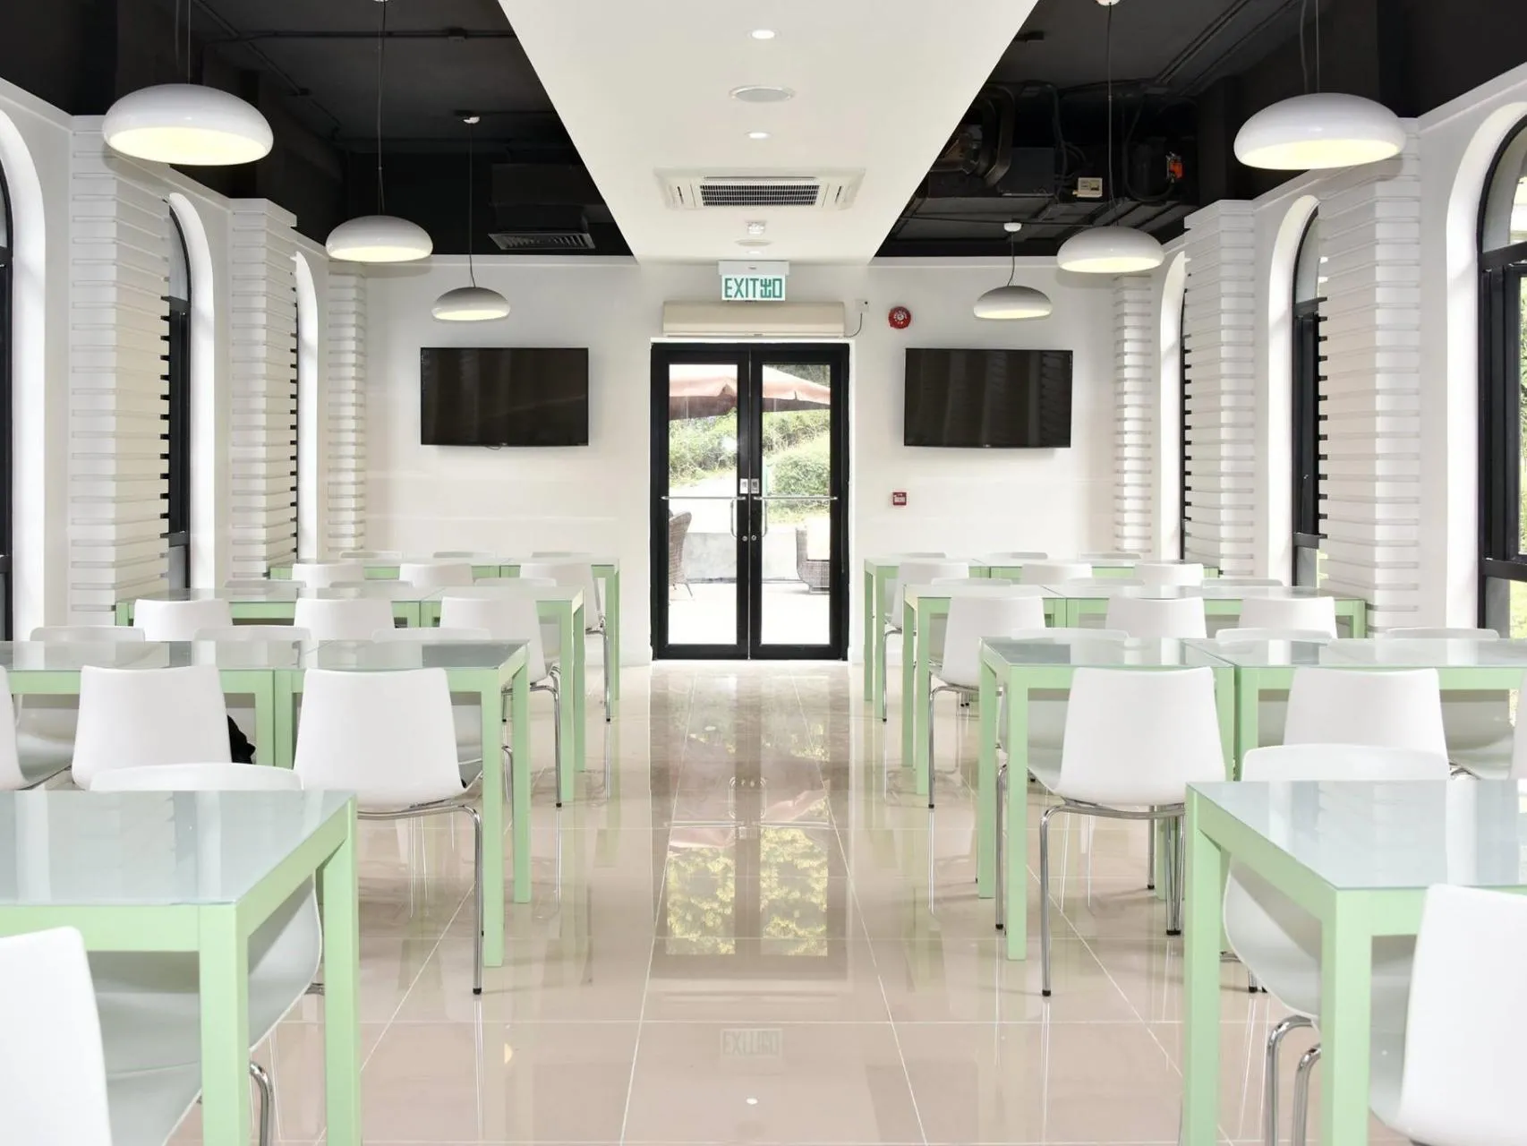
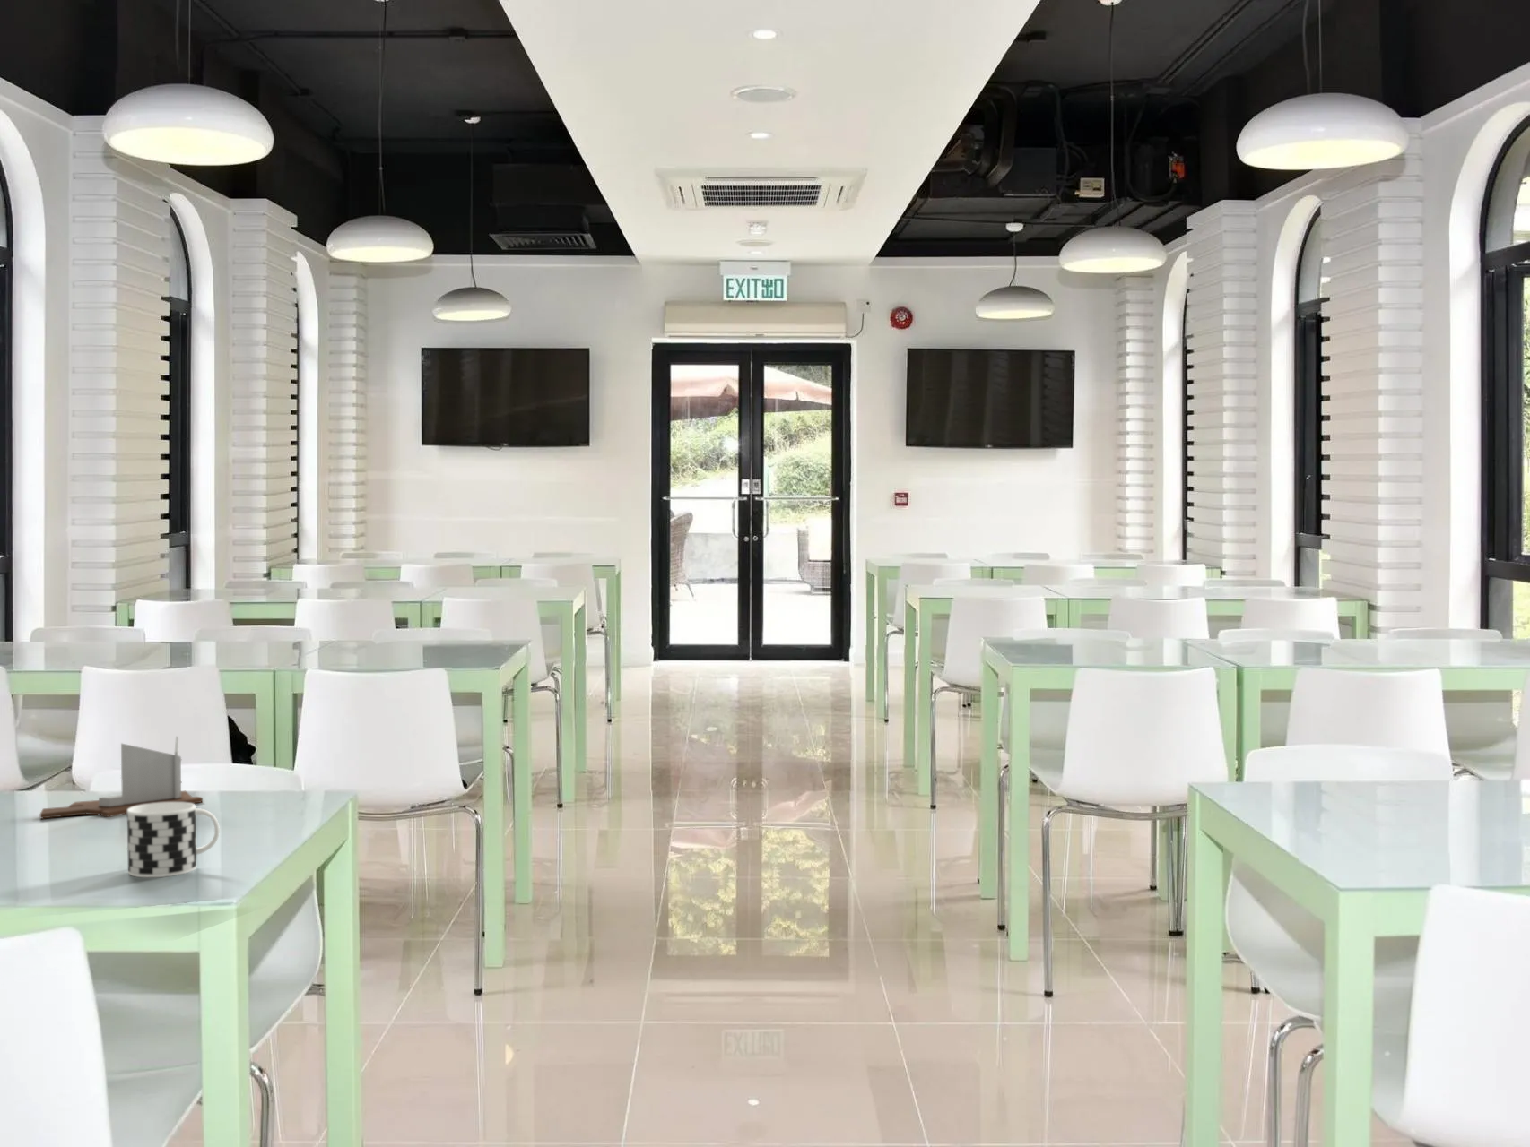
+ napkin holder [40,736,204,820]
+ cup [127,802,221,878]
